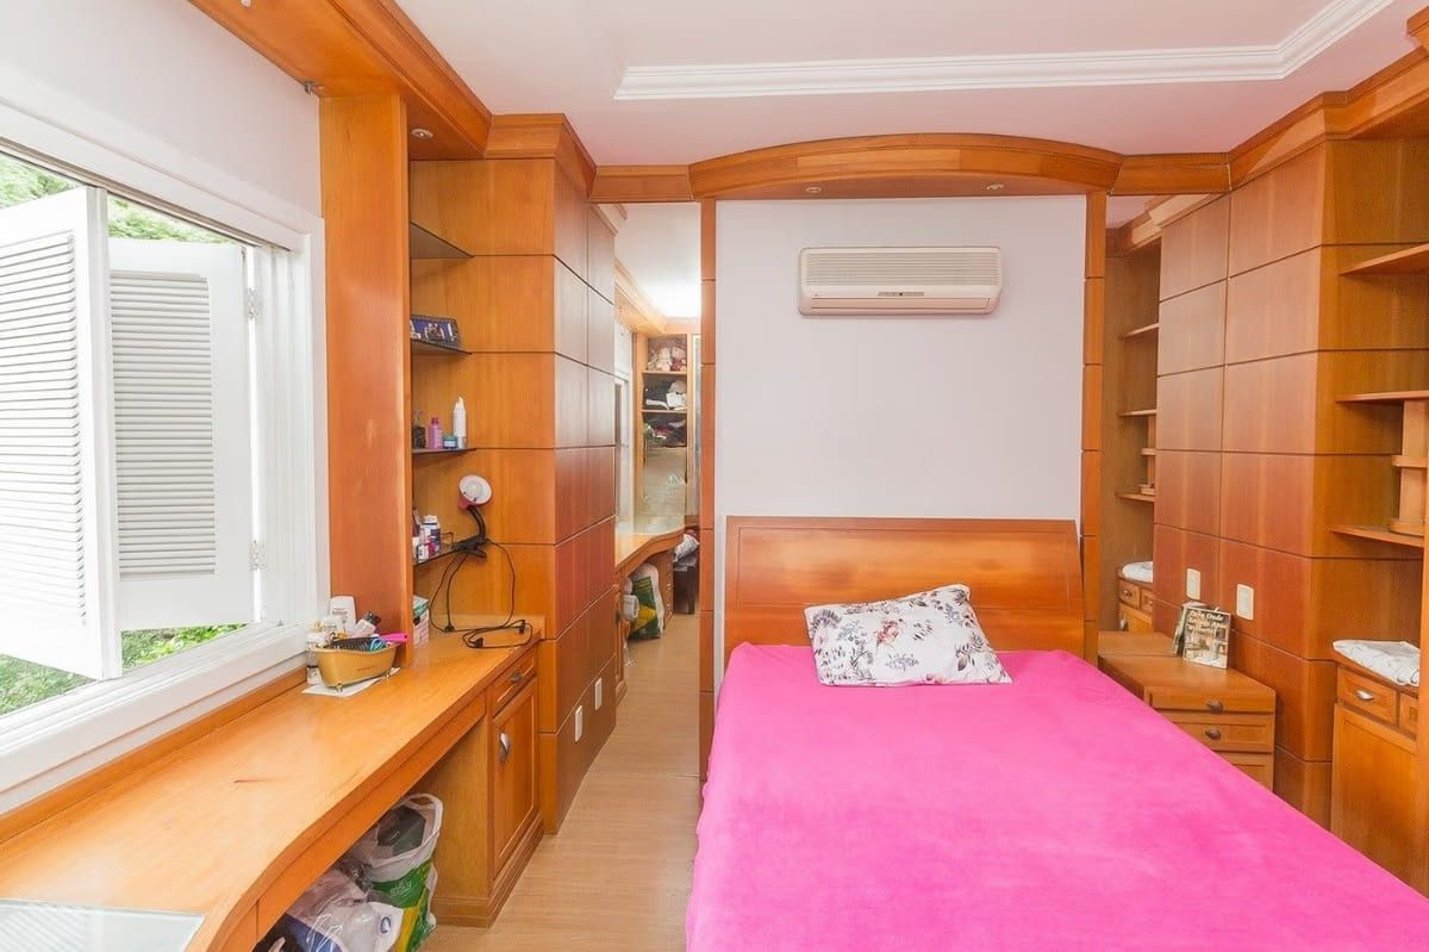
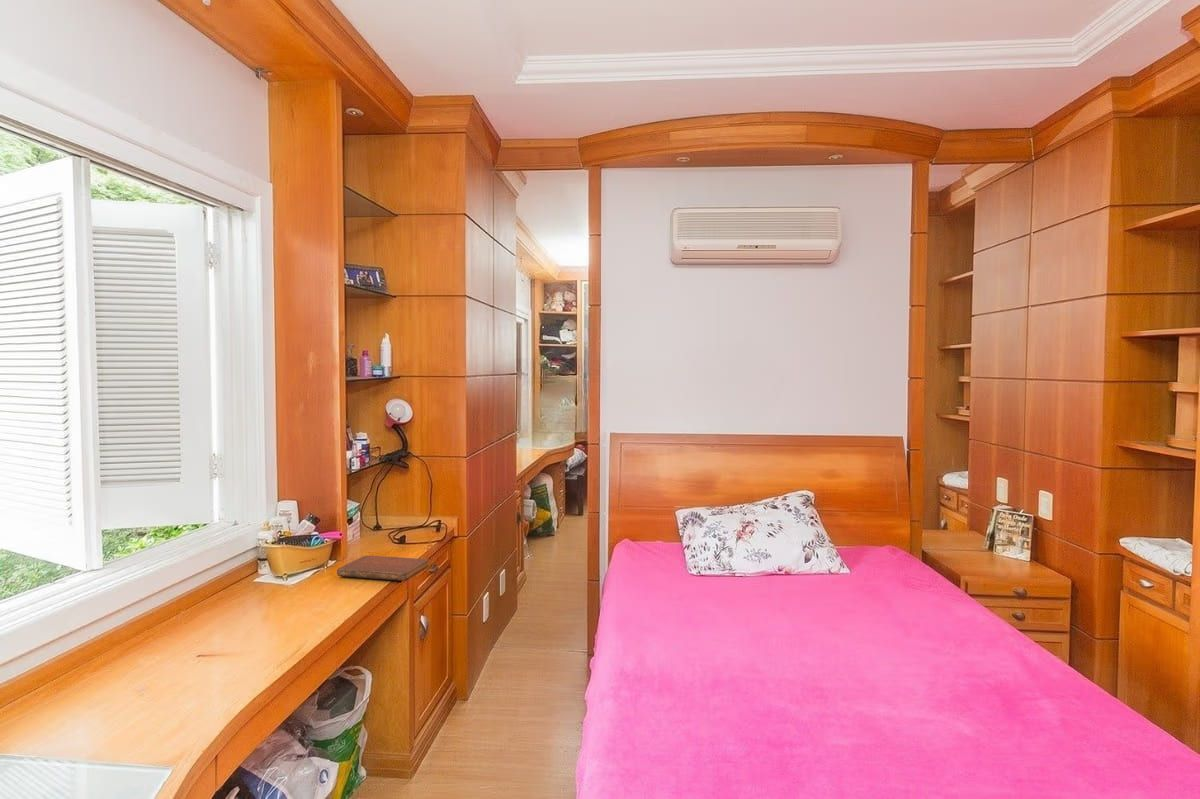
+ notebook [336,555,430,582]
